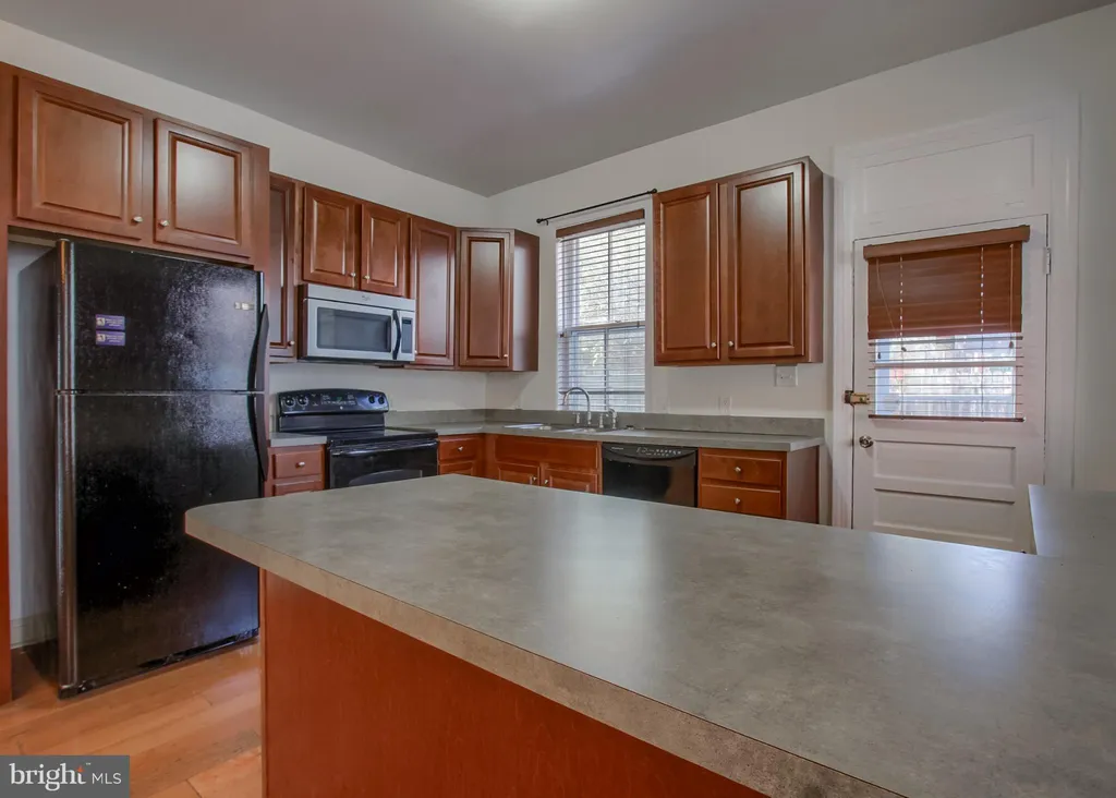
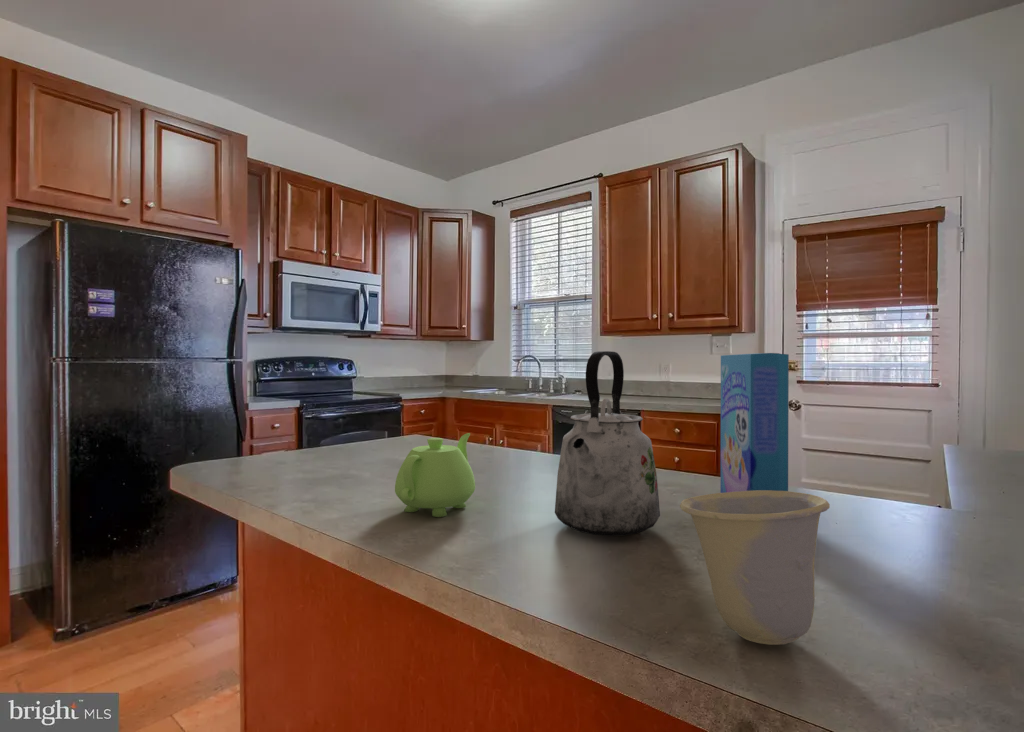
+ teapot [394,432,476,518]
+ kettle [554,350,661,537]
+ cereal box [720,352,790,493]
+ cup [679,490,831,646]
